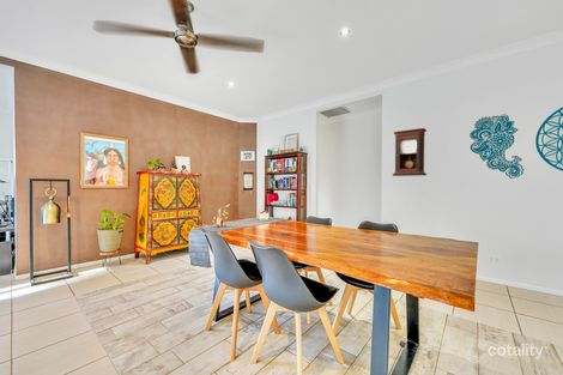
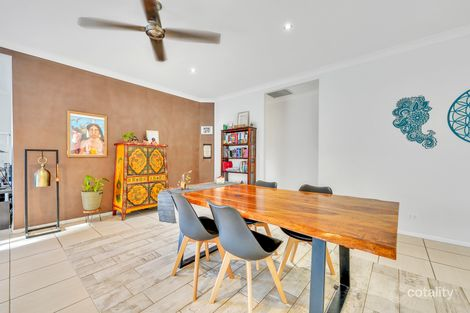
- pendulum clock [392,127,428,177]
